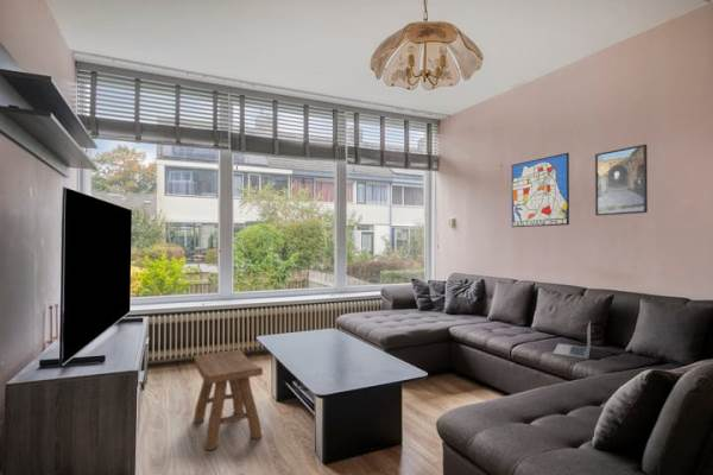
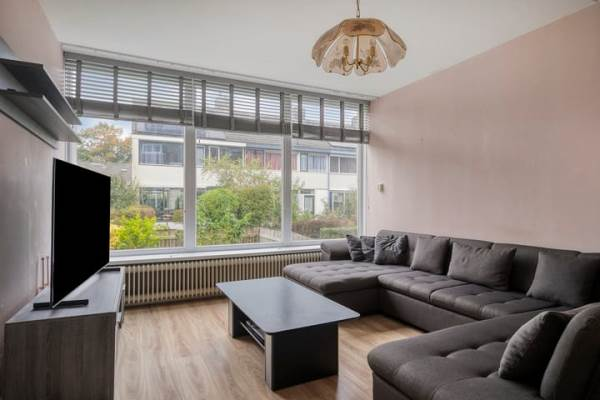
- wall art [511,152,570,228]
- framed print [594,144,649,217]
- laptop [551,319,592,360]
- stool [193,348,264,451]
